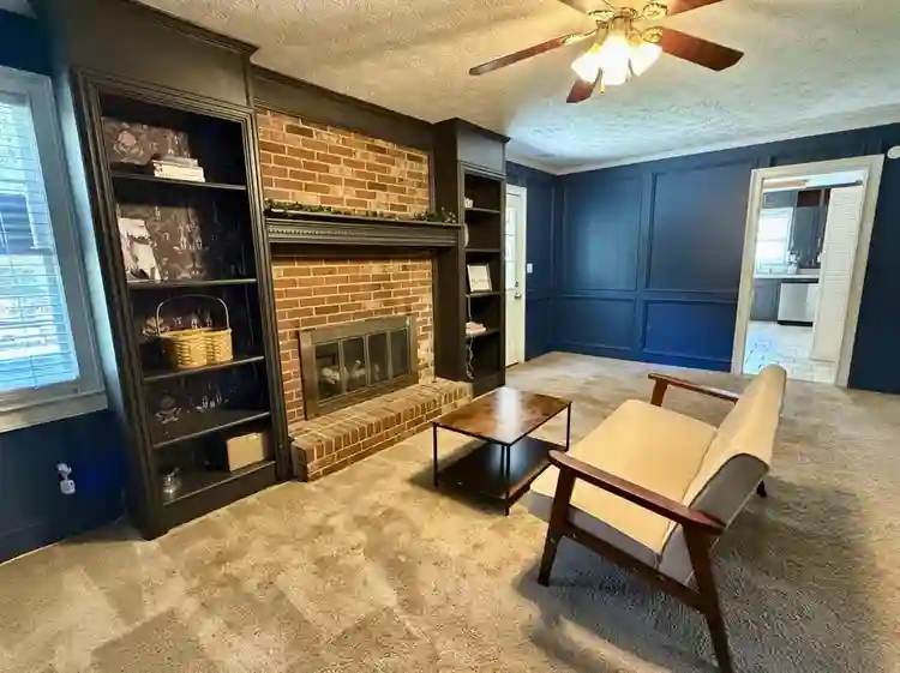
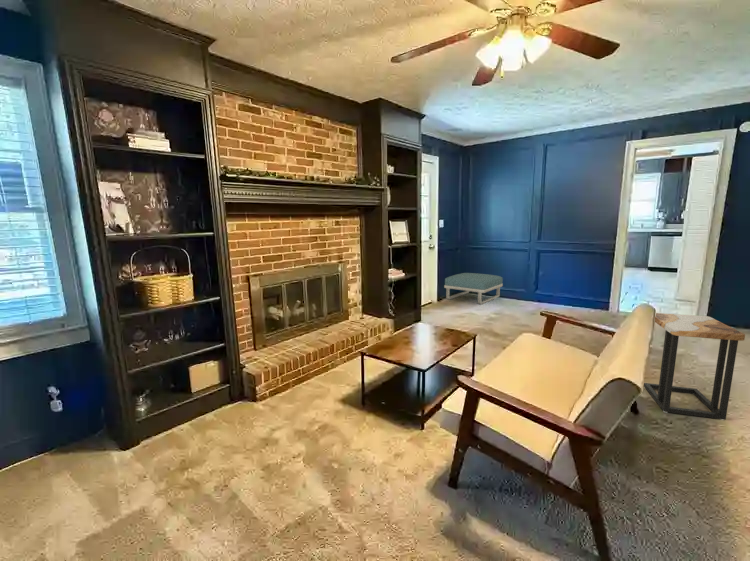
+ side table [643,312,746,421]
+ footstool [443,272,504,305]
